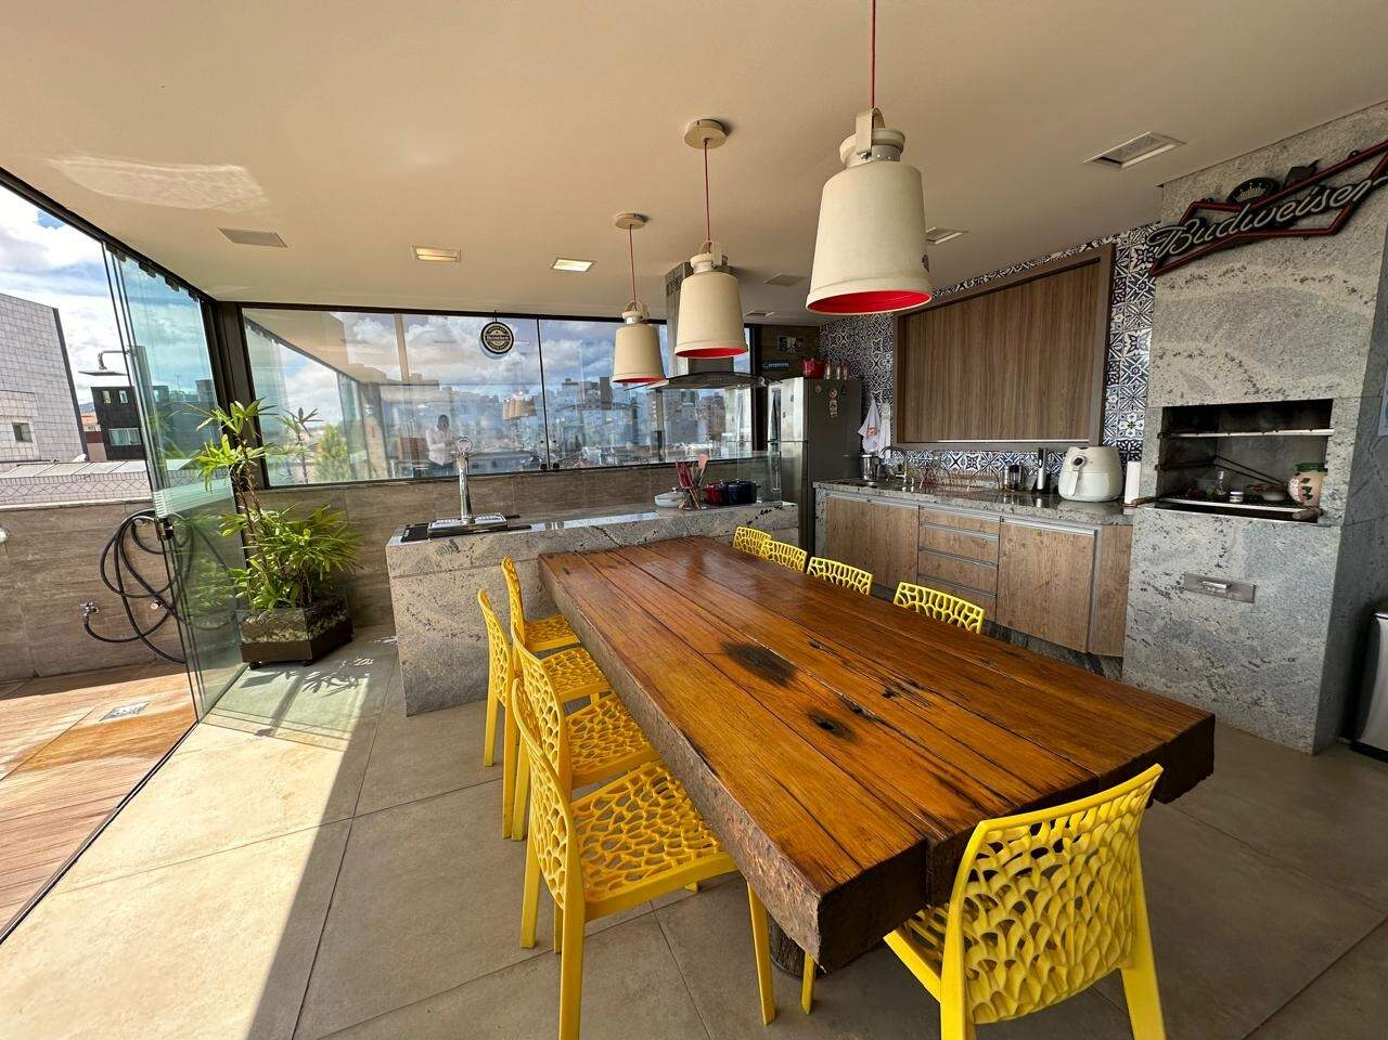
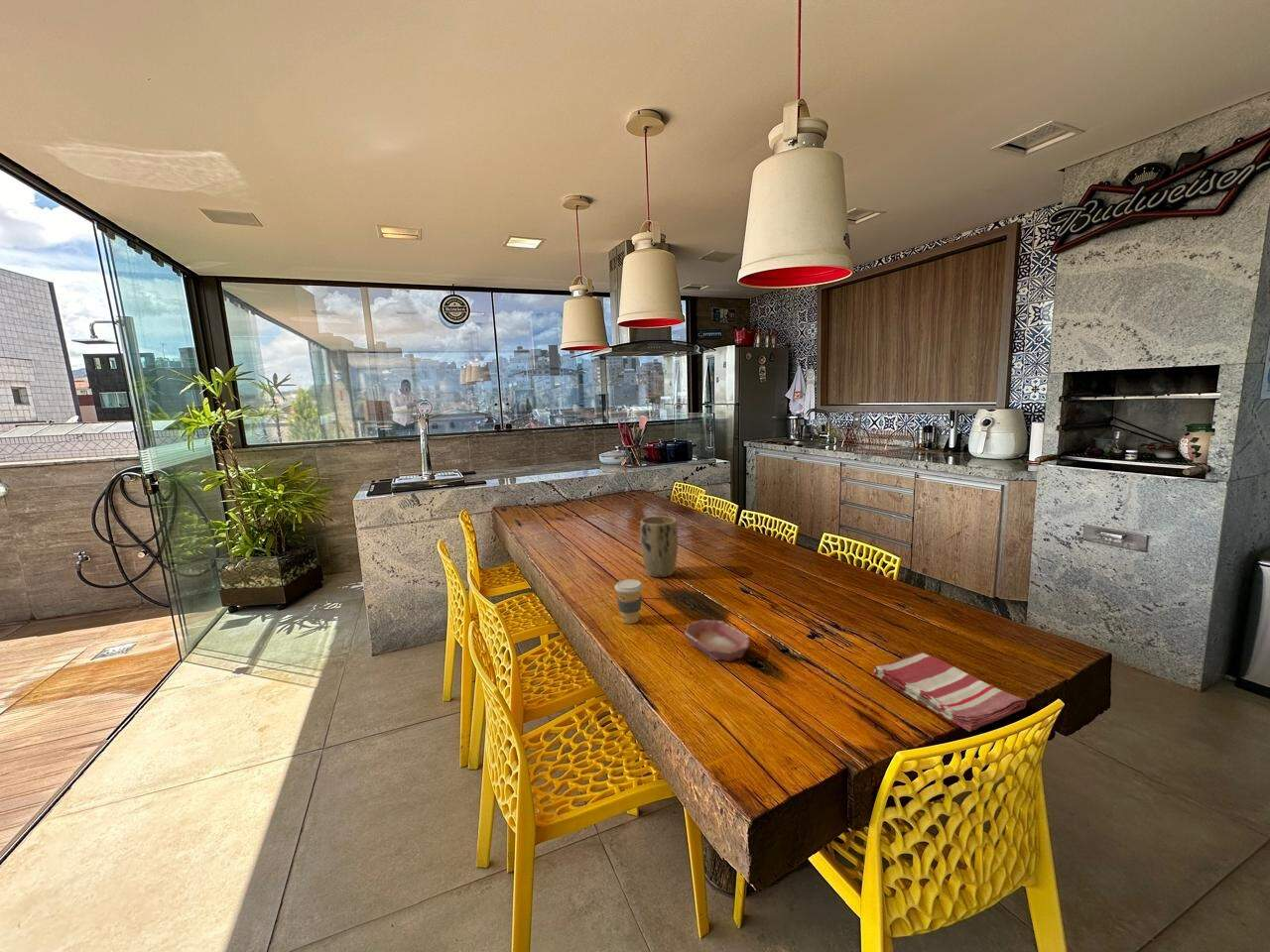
+ coffee cup [614,578,644,625]
+ bowl [684,619,751,662]
+ dish towel [873,651,1027,733]
+ plant pot [639,515,679,578]
